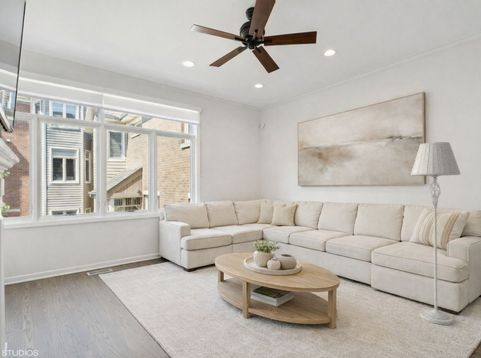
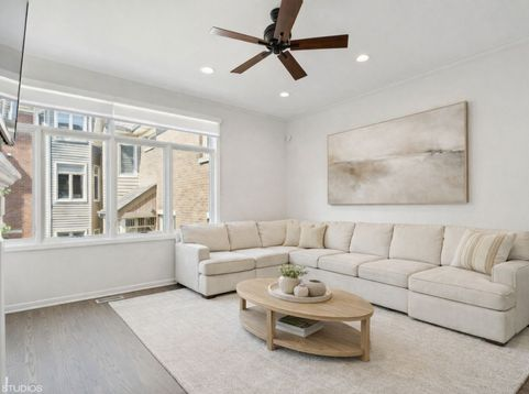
- floor lamp [410,141,462,326]
